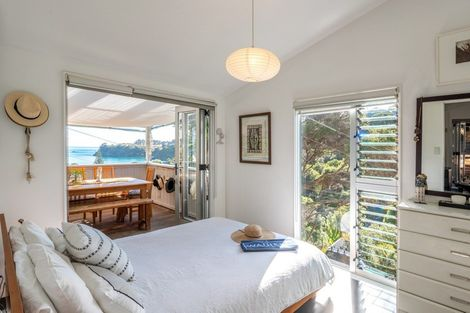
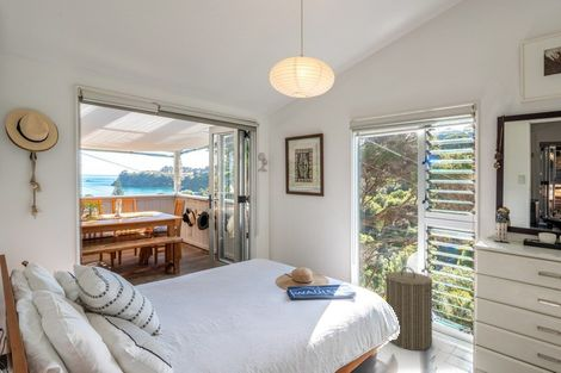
+ laundry hamper [382,266,438,352]
